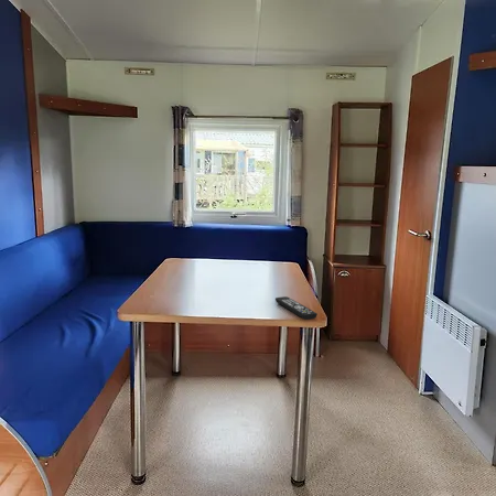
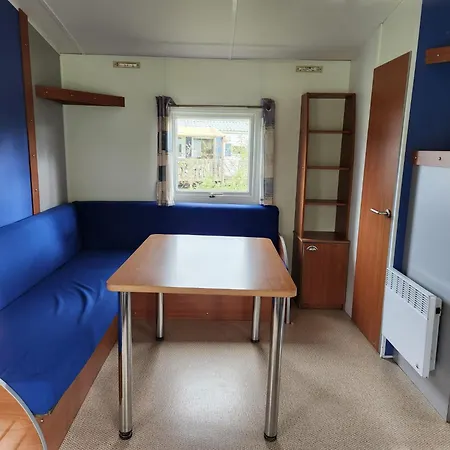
- remote control [274,295,319,321]
